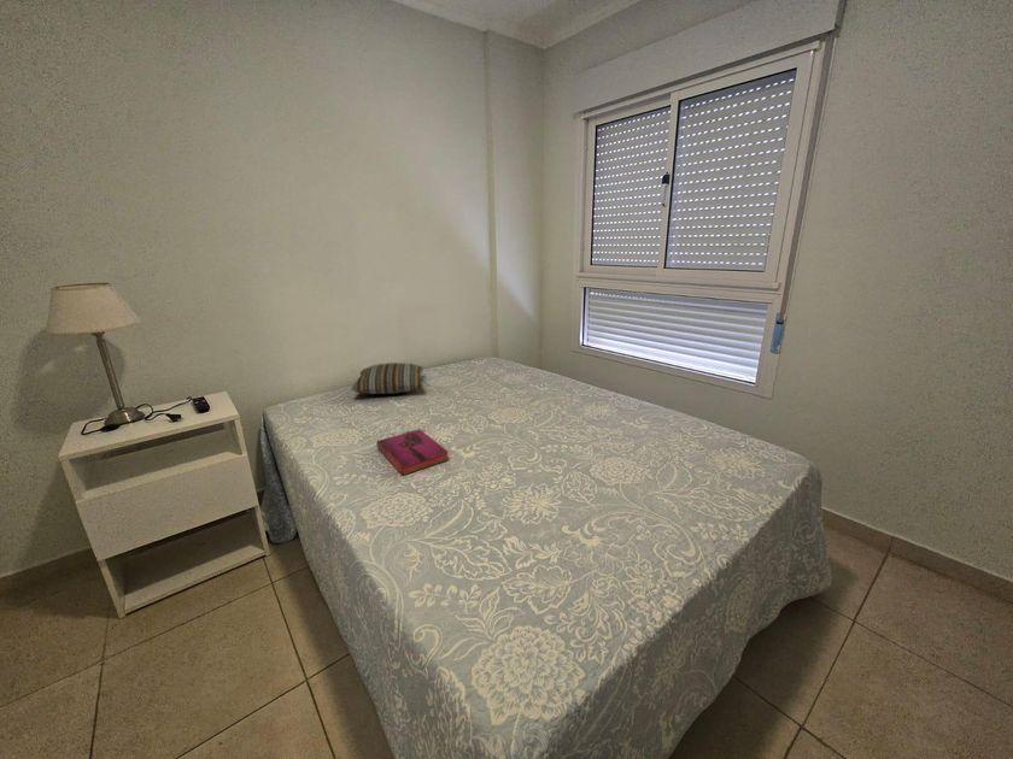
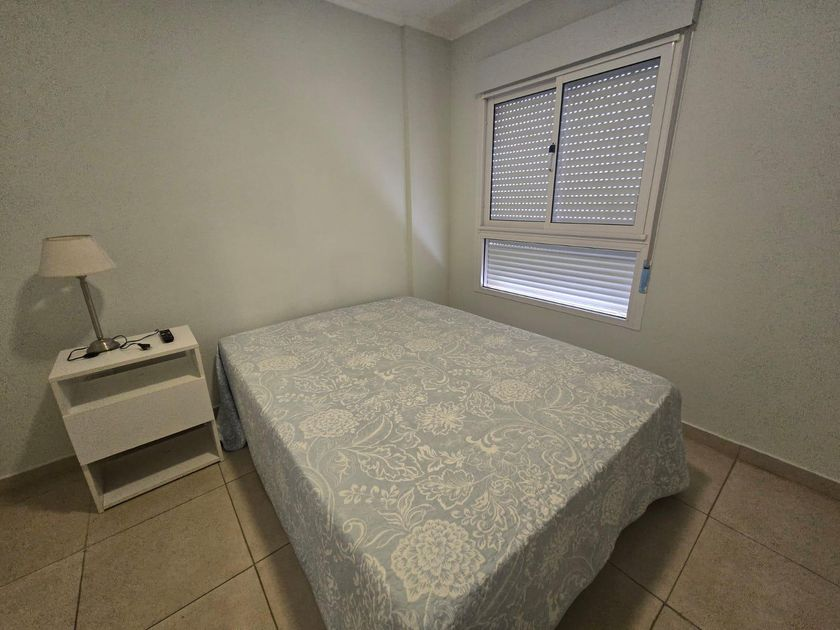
- pillow [350,361,424,395]
- hardback book [375,428,450,476]
